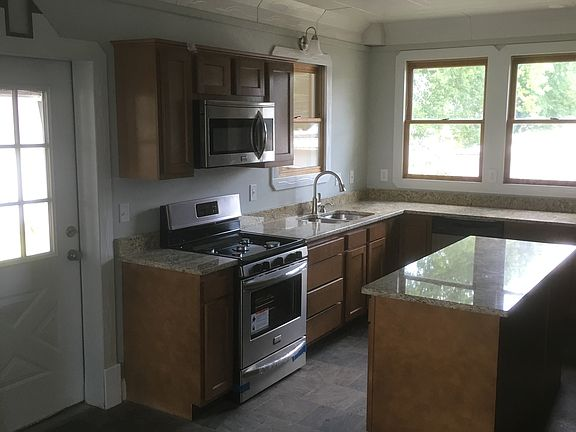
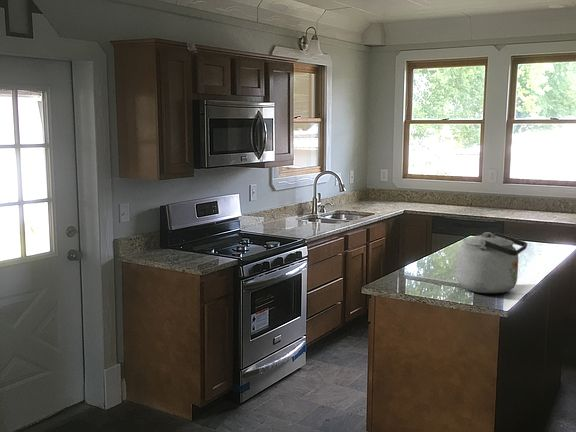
+ kettle [455,231,528,294]
